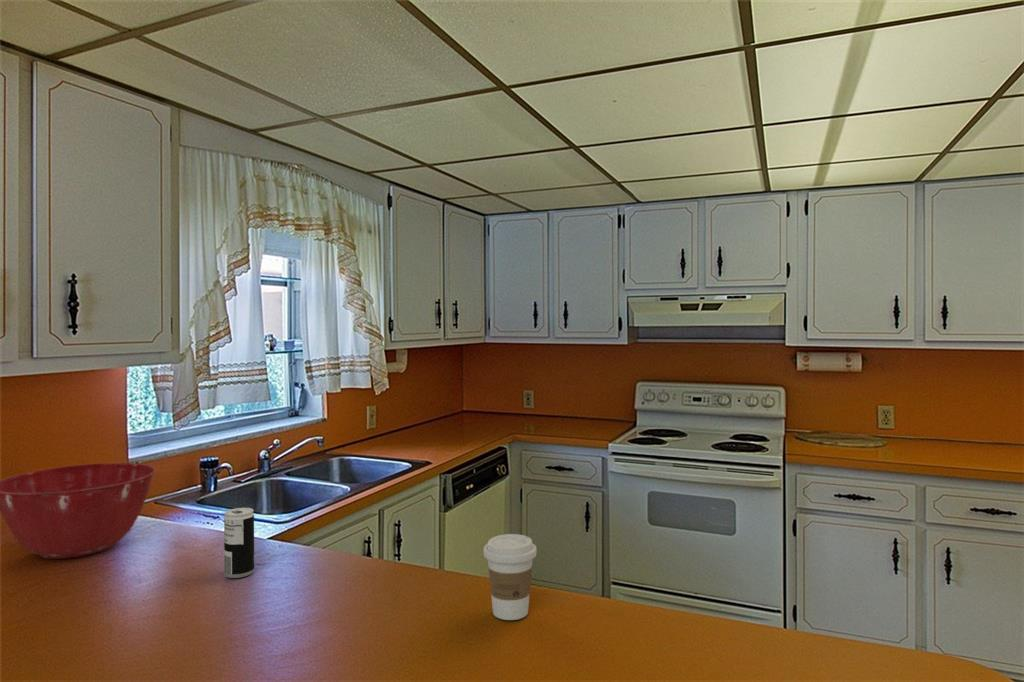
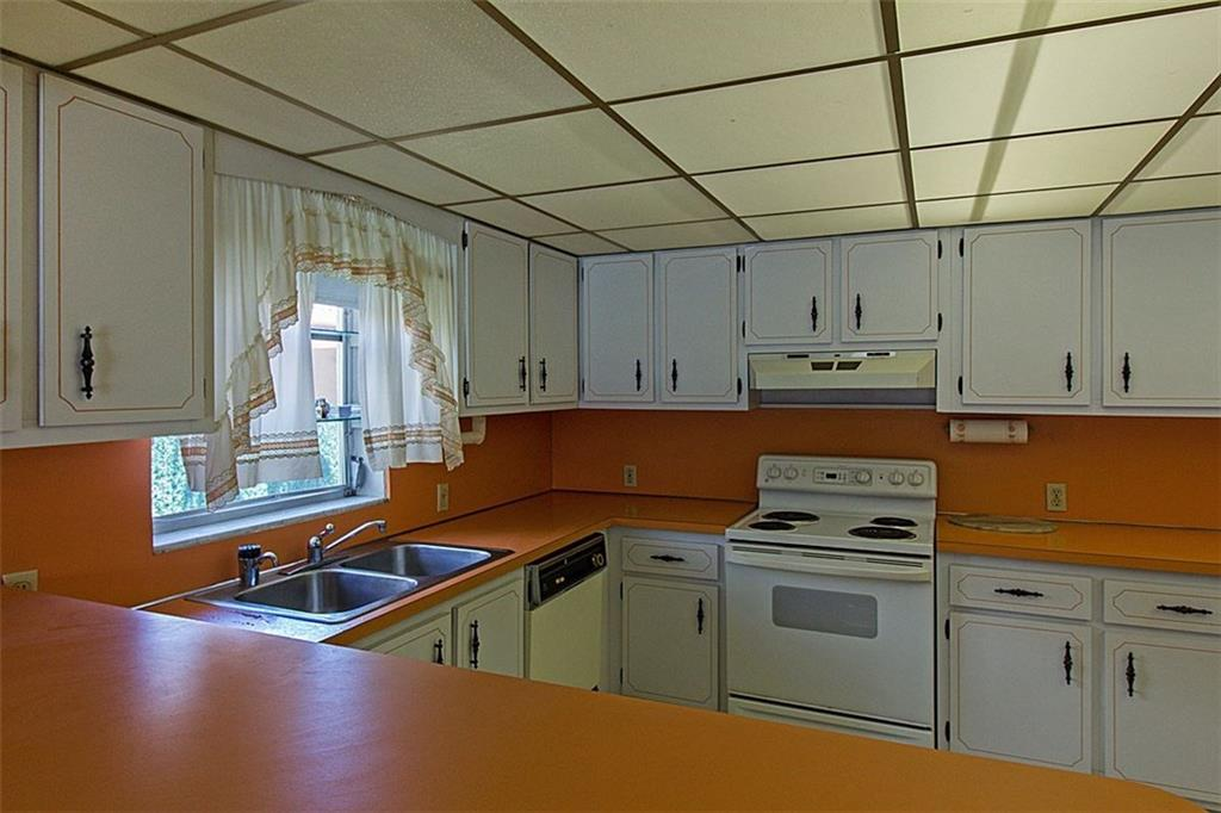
- coffee cup [483,533,538,621]
- mixing bowl [0,462,157,559]
- beverage can [223,507,255,579]
